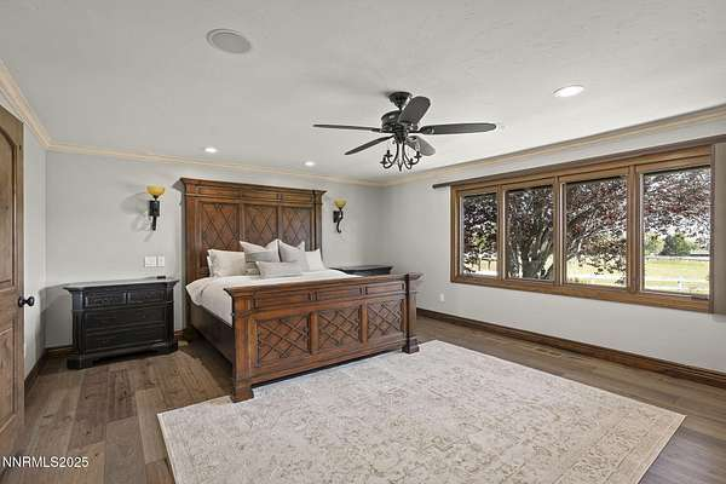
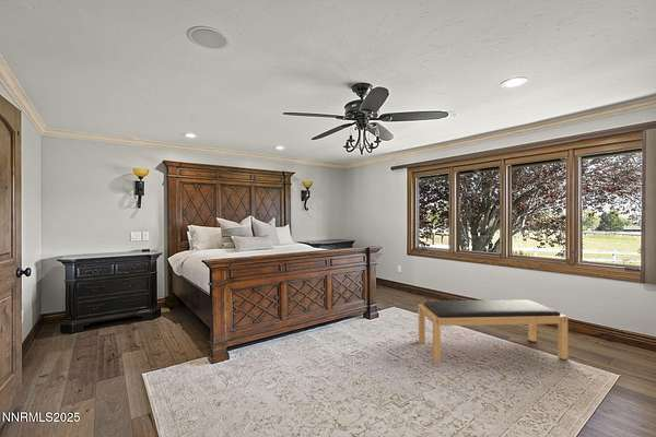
+ bench [418,298,569,363]
